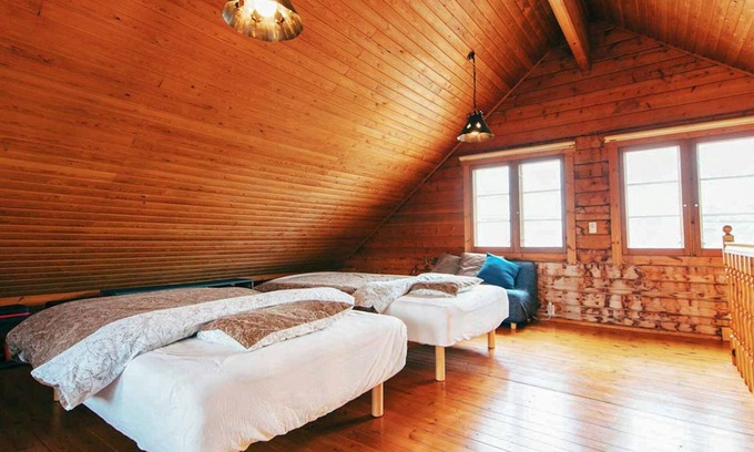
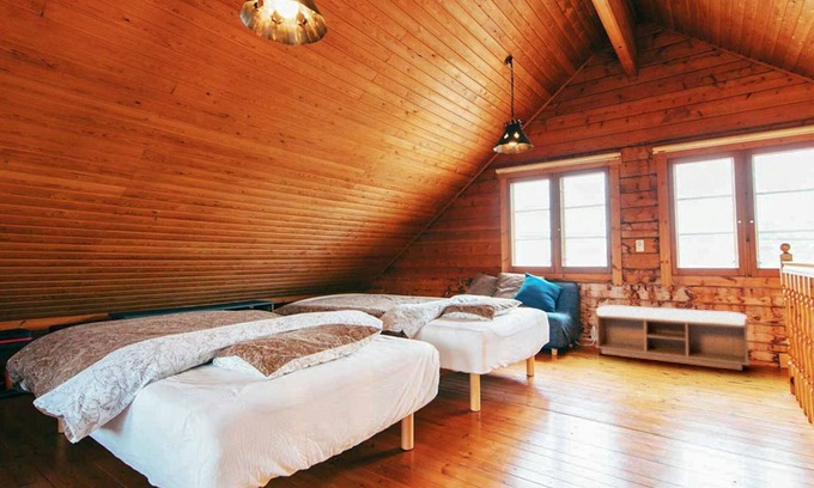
+ bench [594,304,751,371]
